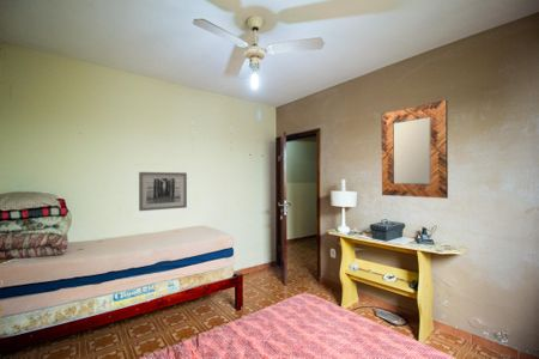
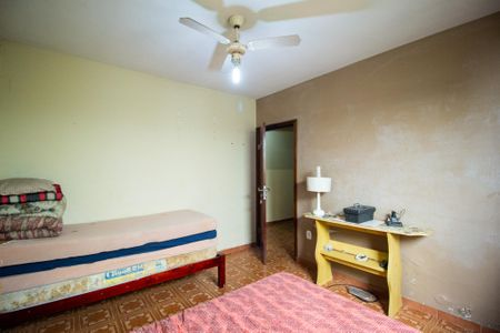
- wall art [138,171,188,212]
- home mirror [381,99,449,200]
